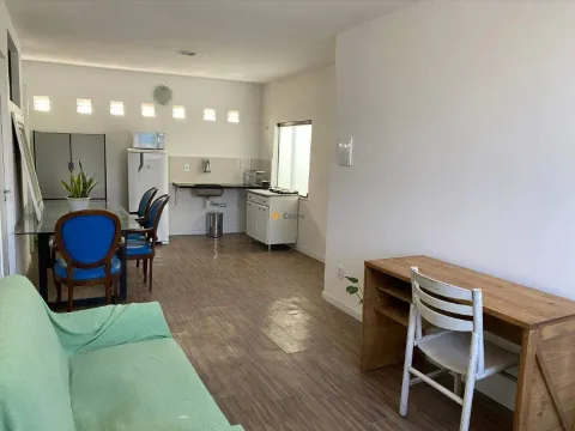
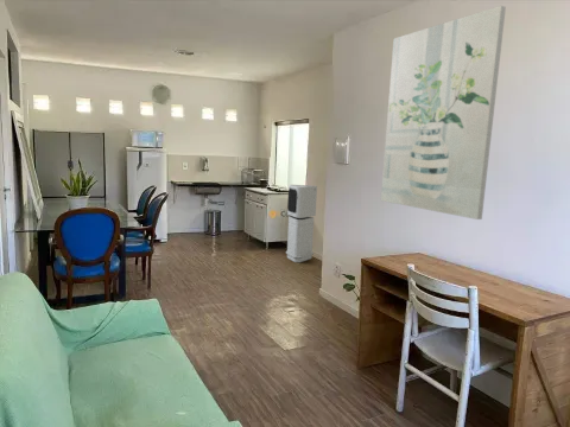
+ wall art [380,5,507,221]
+ air purifier [285,184,318,263]
